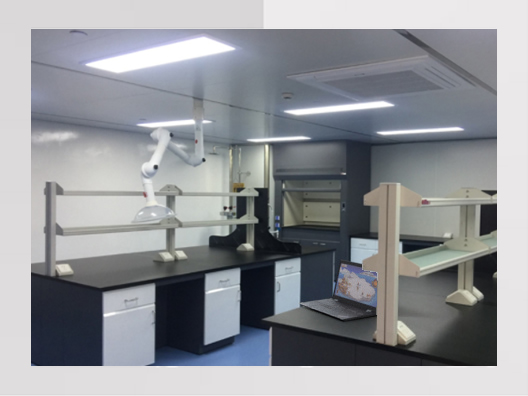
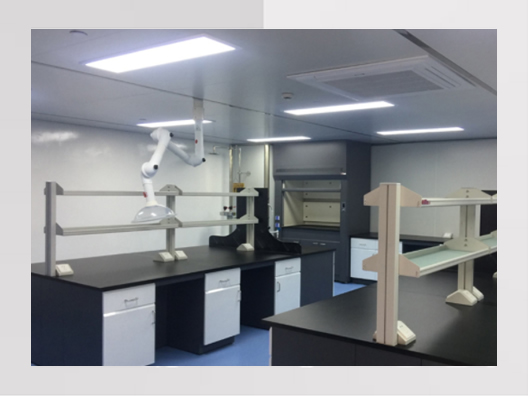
- laptop [298,259,377,322]
